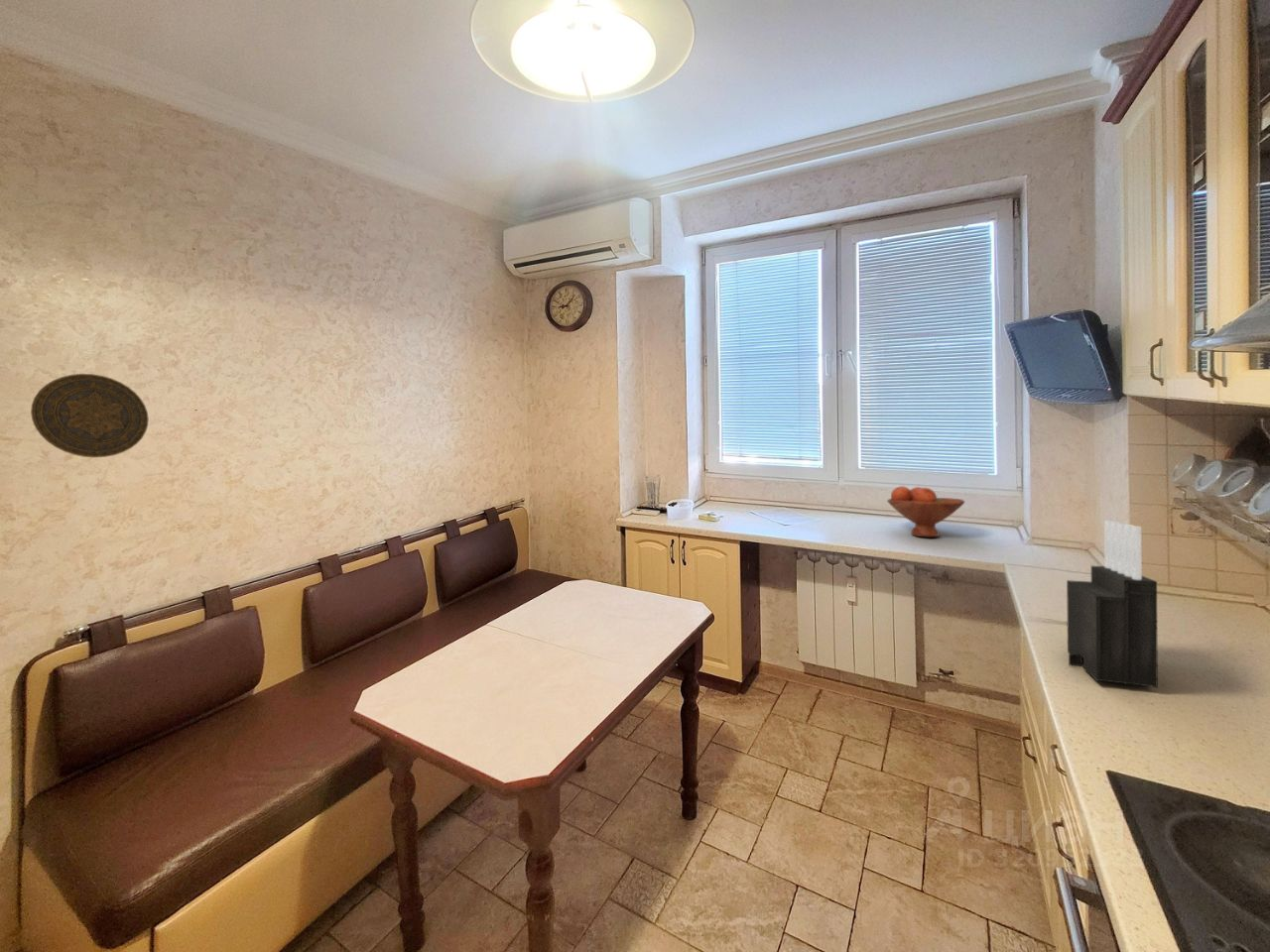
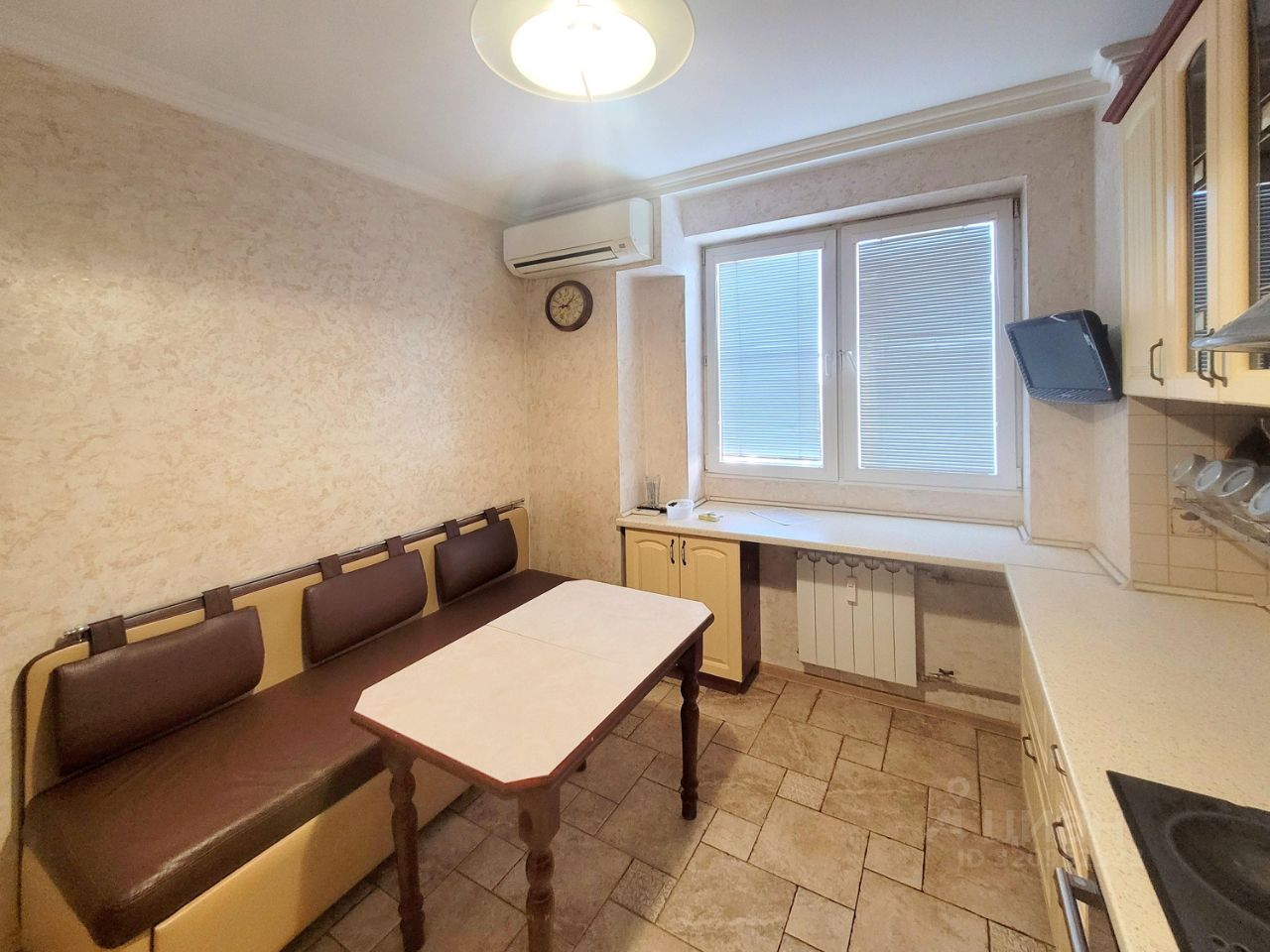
- knife block [1066,520,1159,688]
- fruit bowl [886,485,965,537]
- decorative plate [30,373,150,458]
